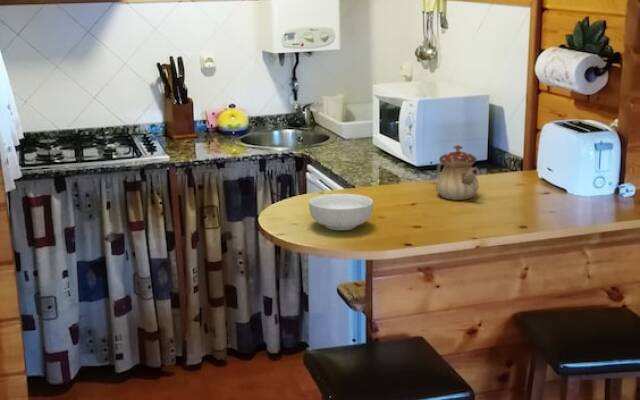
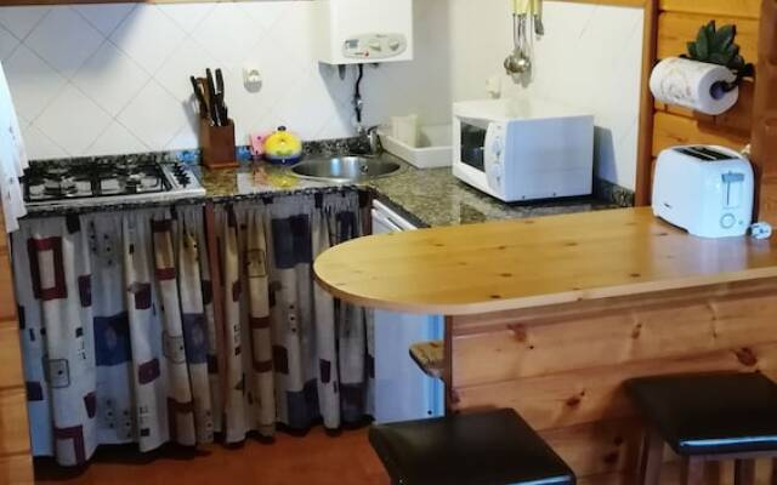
- teapot [435,144,480,201]
- cereal bowl [308,193,374,231]
